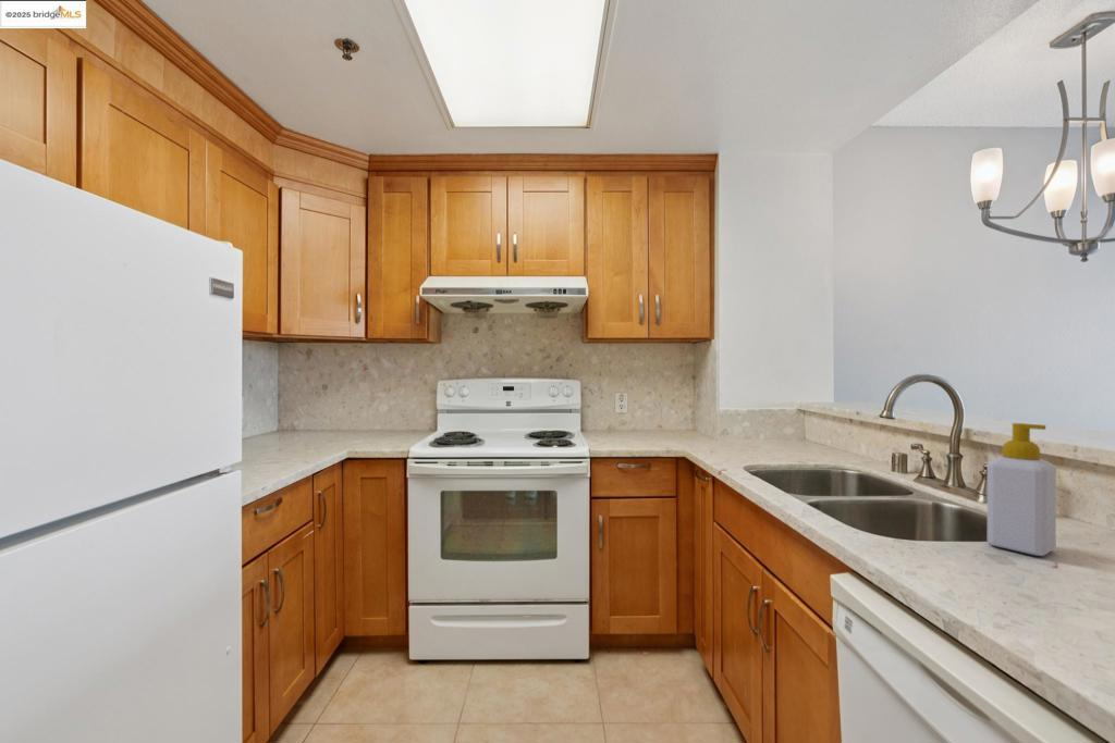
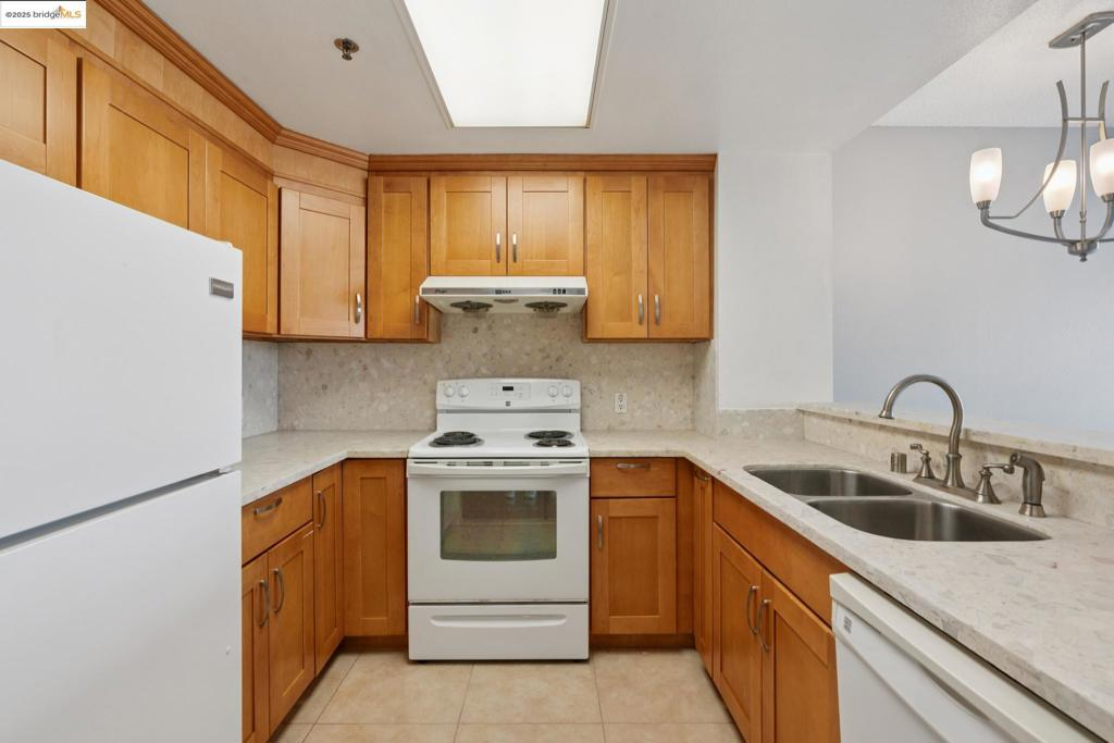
- soap bottle [987,422,1057,557]
